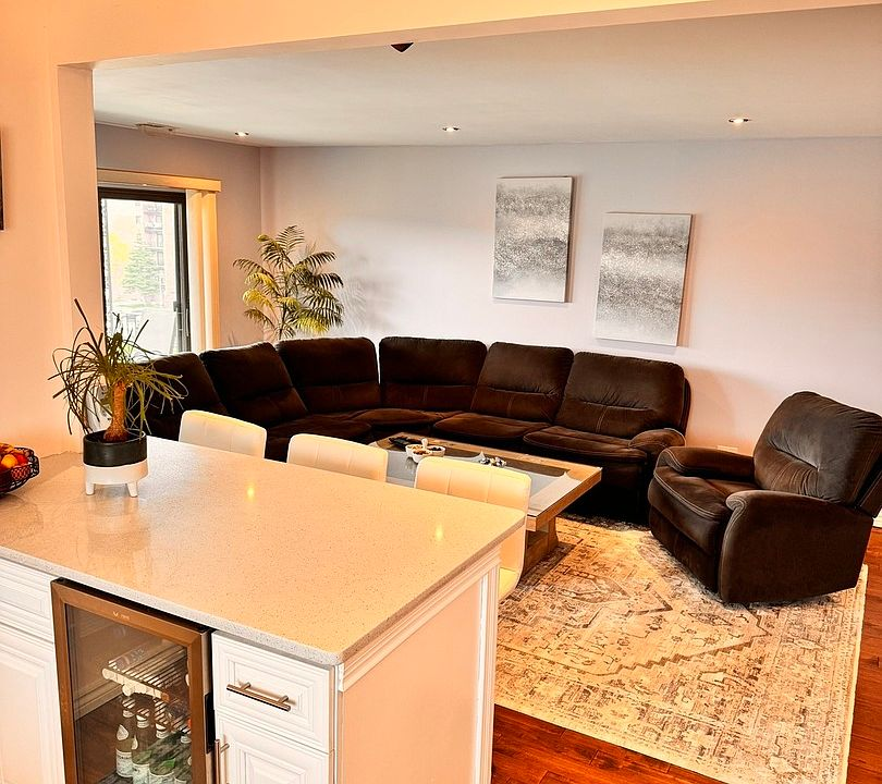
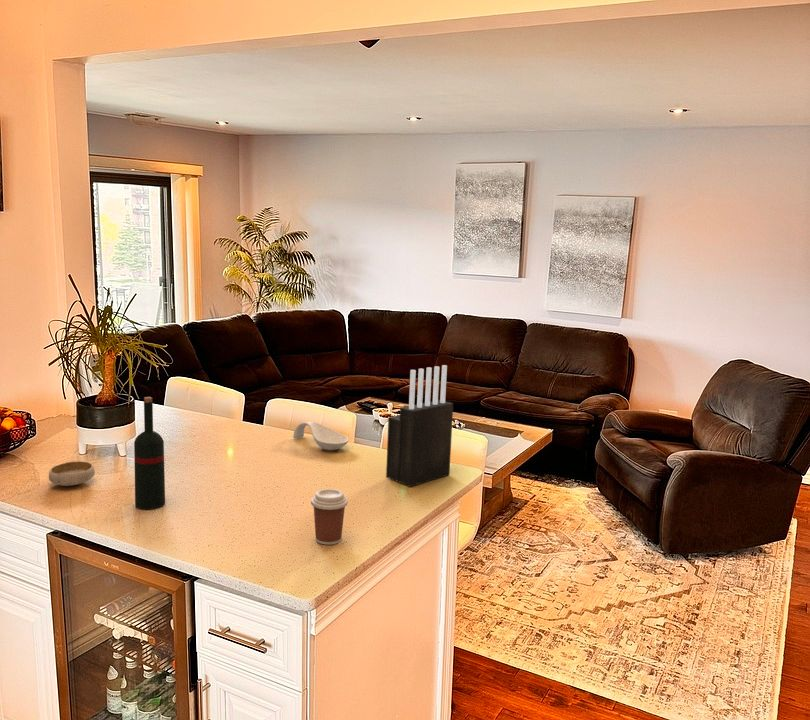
+ coffee cup [310,488,349,546]
+ bowl [48,460,96,487]
+ wine bottle [133,396,166,510]
+ knife block [385,364,454,488]
+ spoon rest [292,420,350,451]
